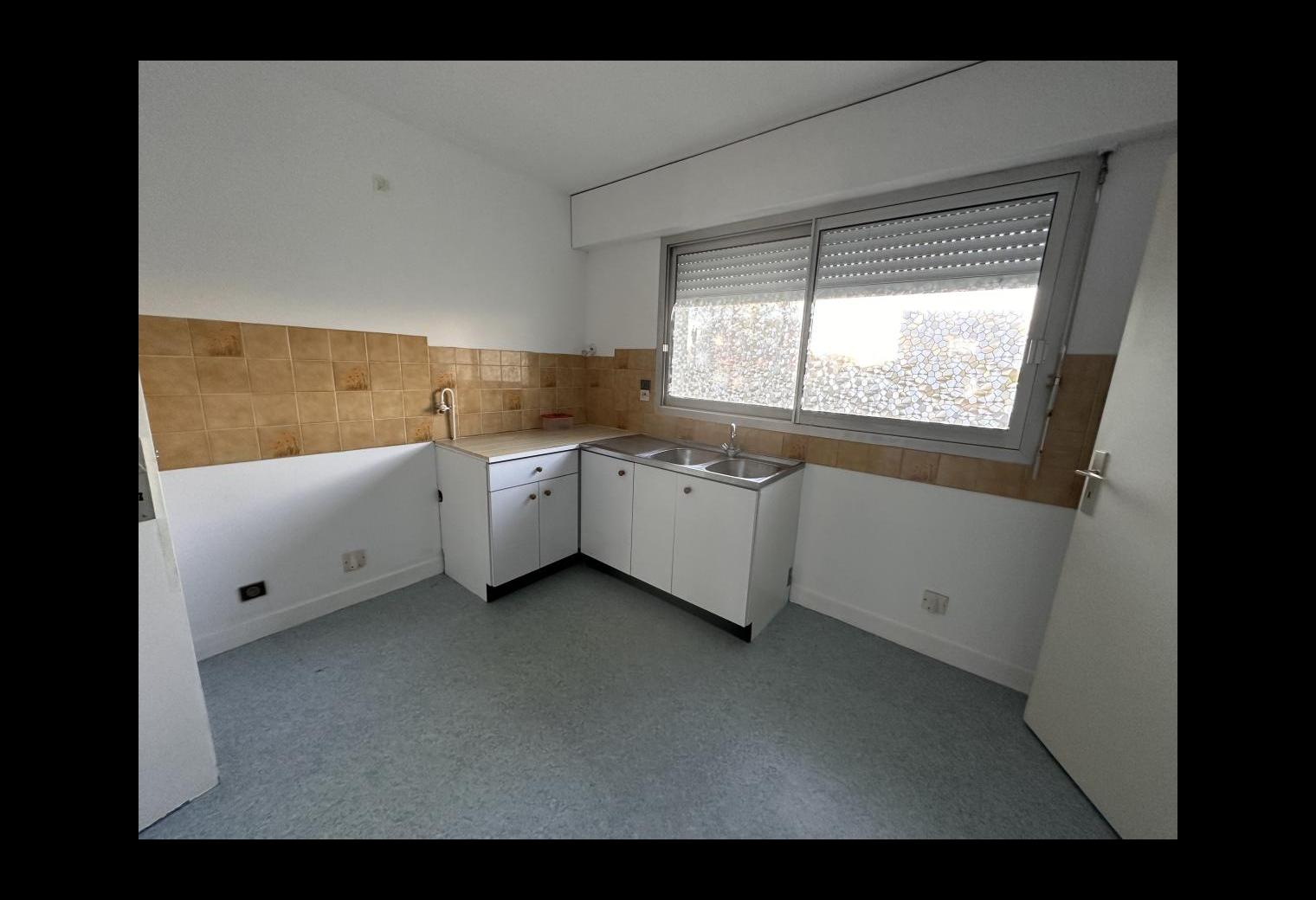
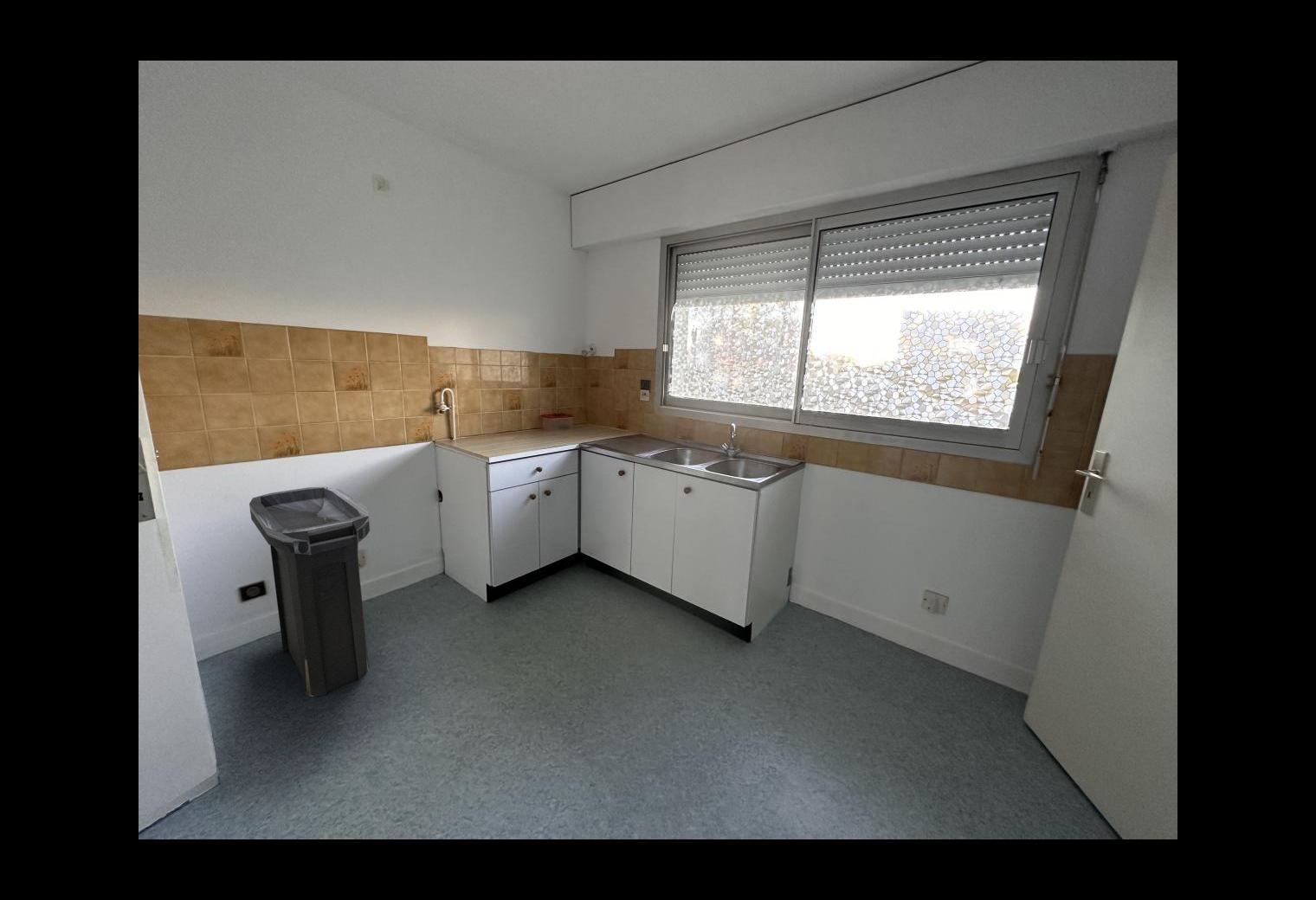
+ trash can [248,486,371,697]
